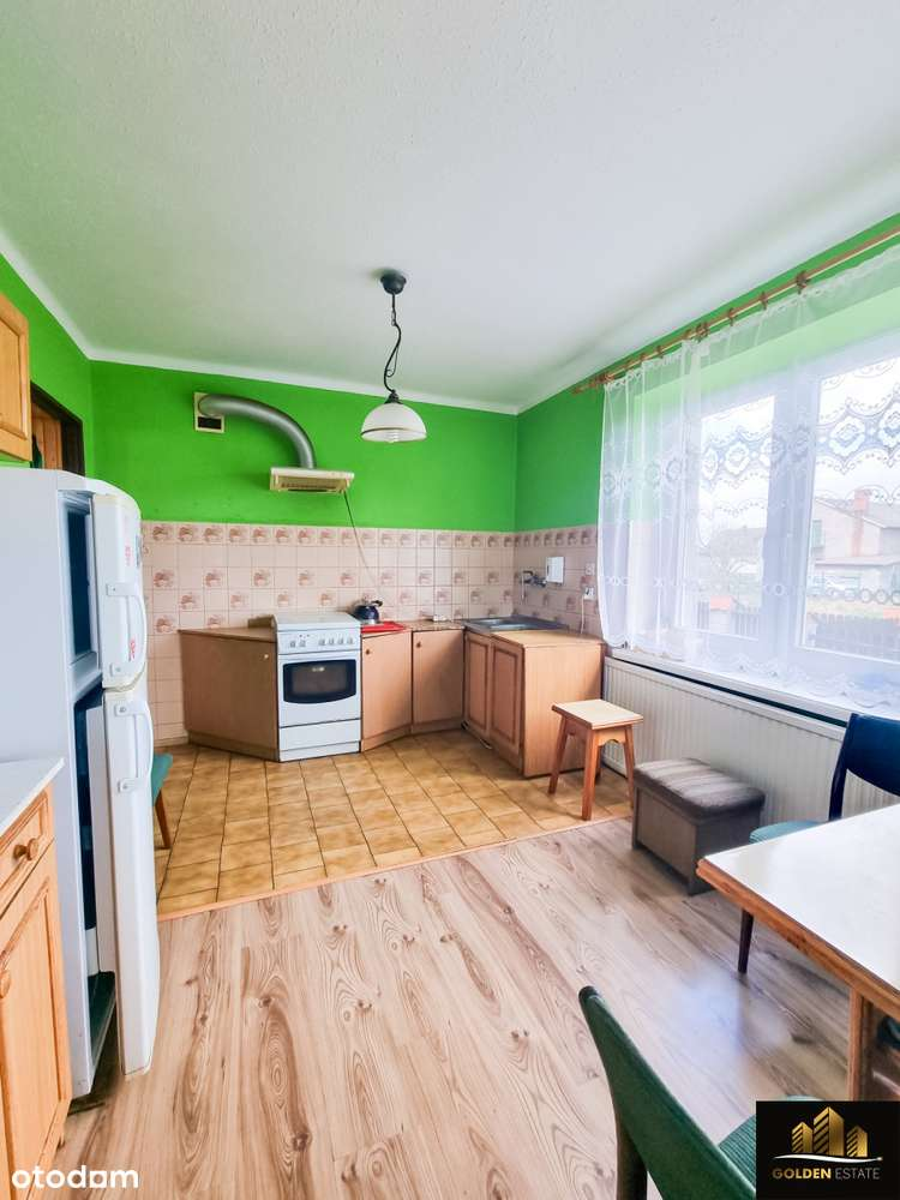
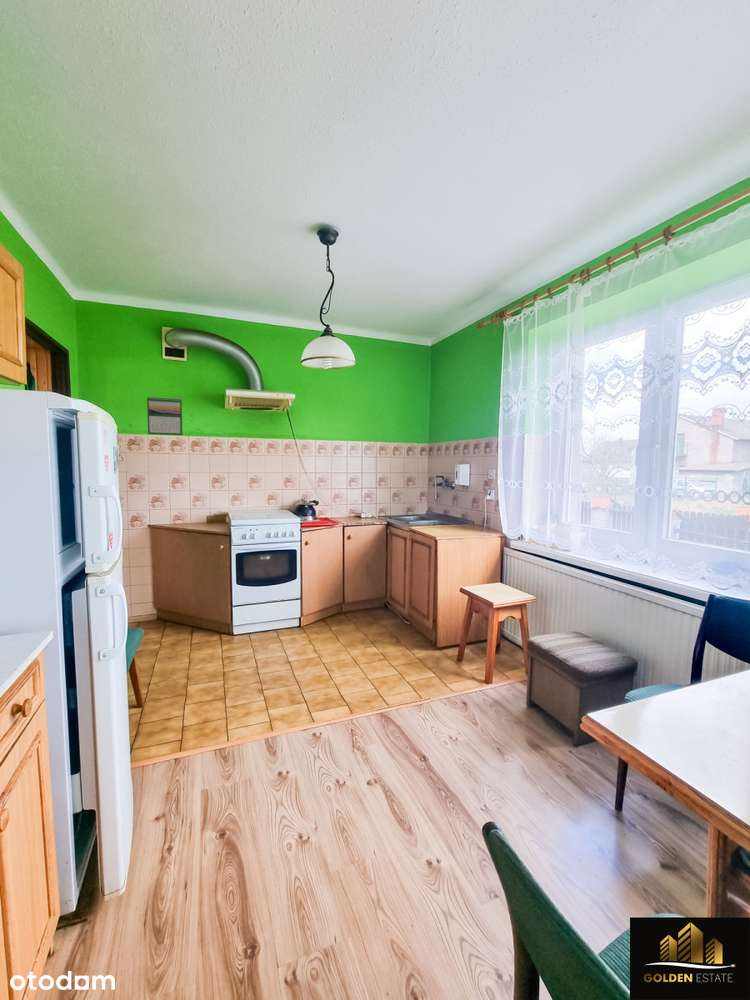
+ calendar [146,395,183,436]
